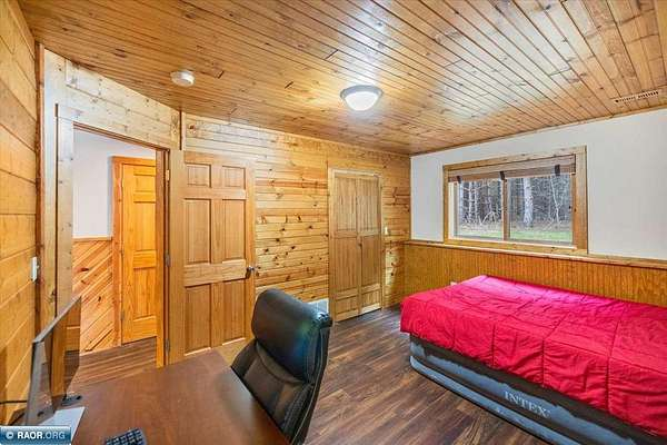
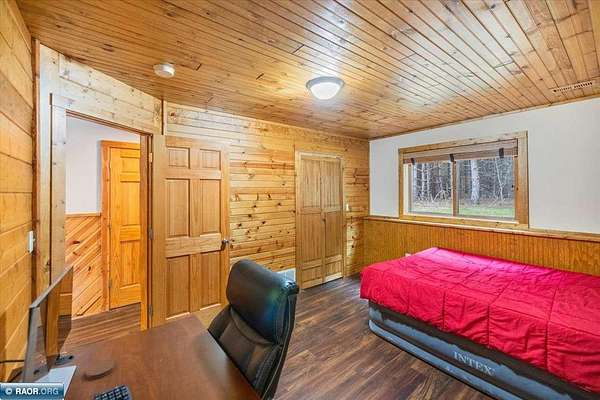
+ coaster [85,360,116,380]
